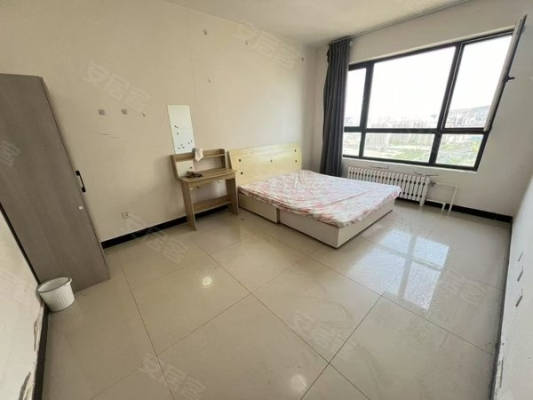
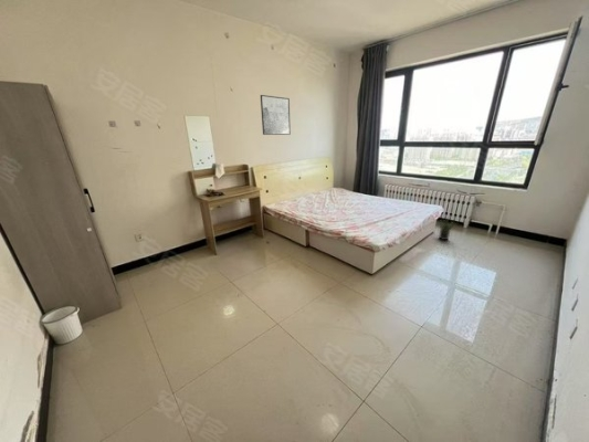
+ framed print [260,94,292,136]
+ potted plant [438,215,459,241]
